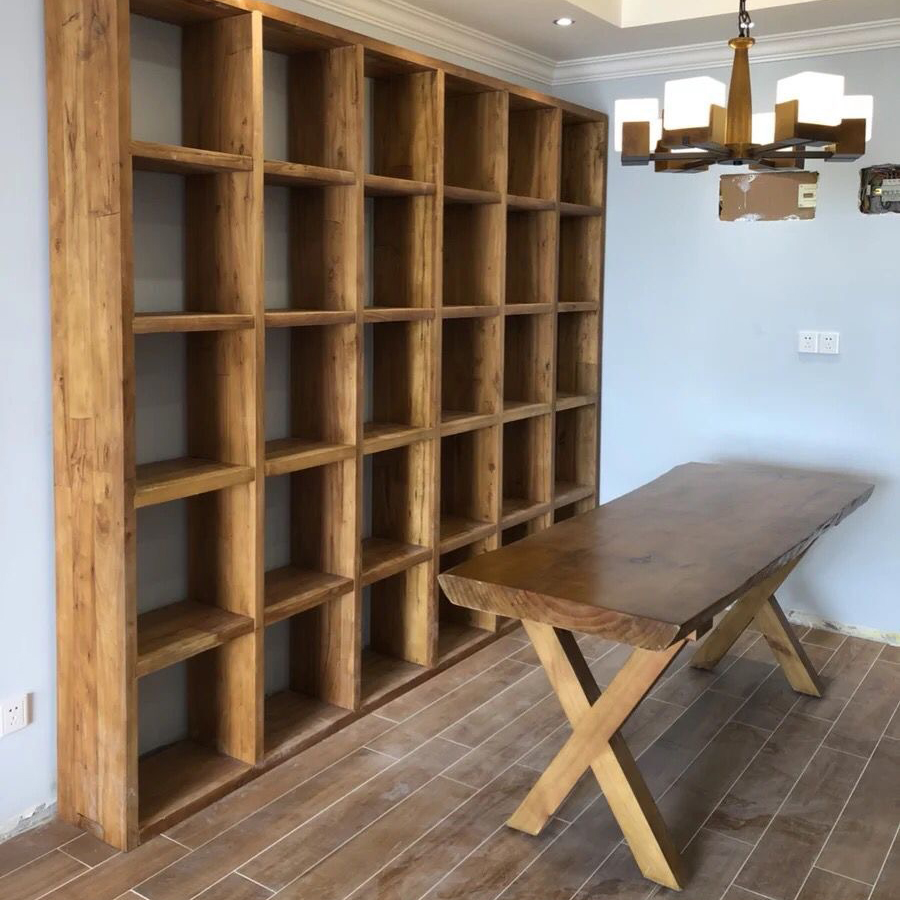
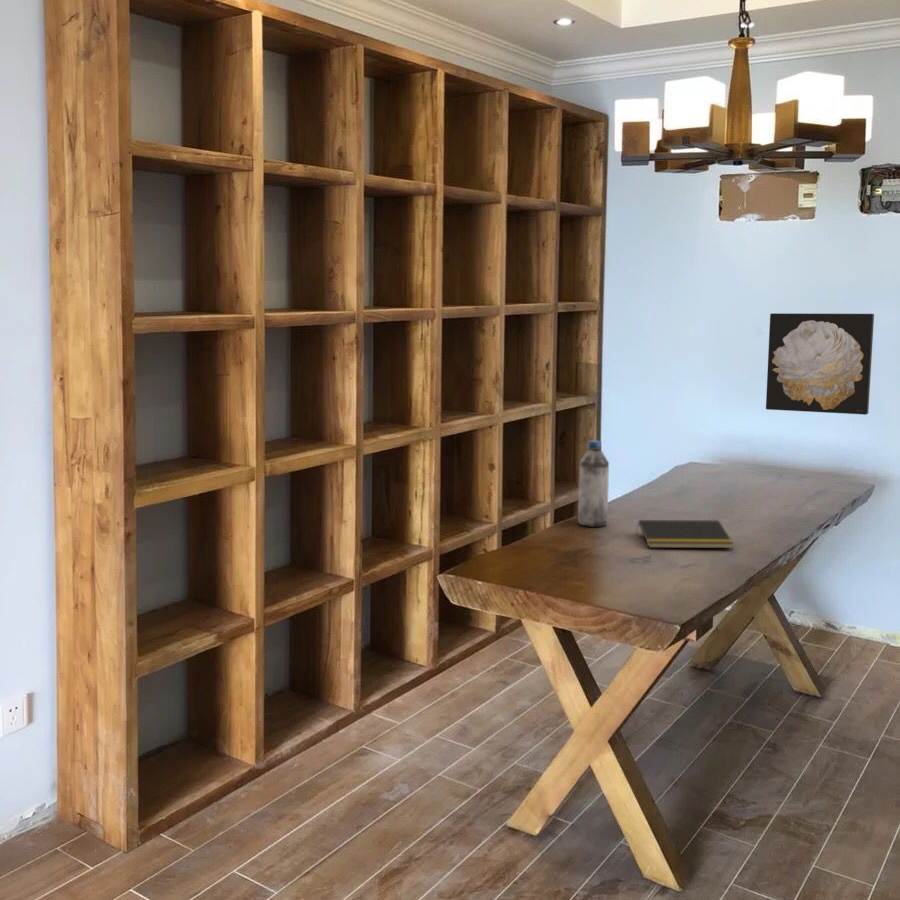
+ wall art [765,312,875,416]
+ notepad [635,519,735,549]
+ water bottle [577,440,610,528]
